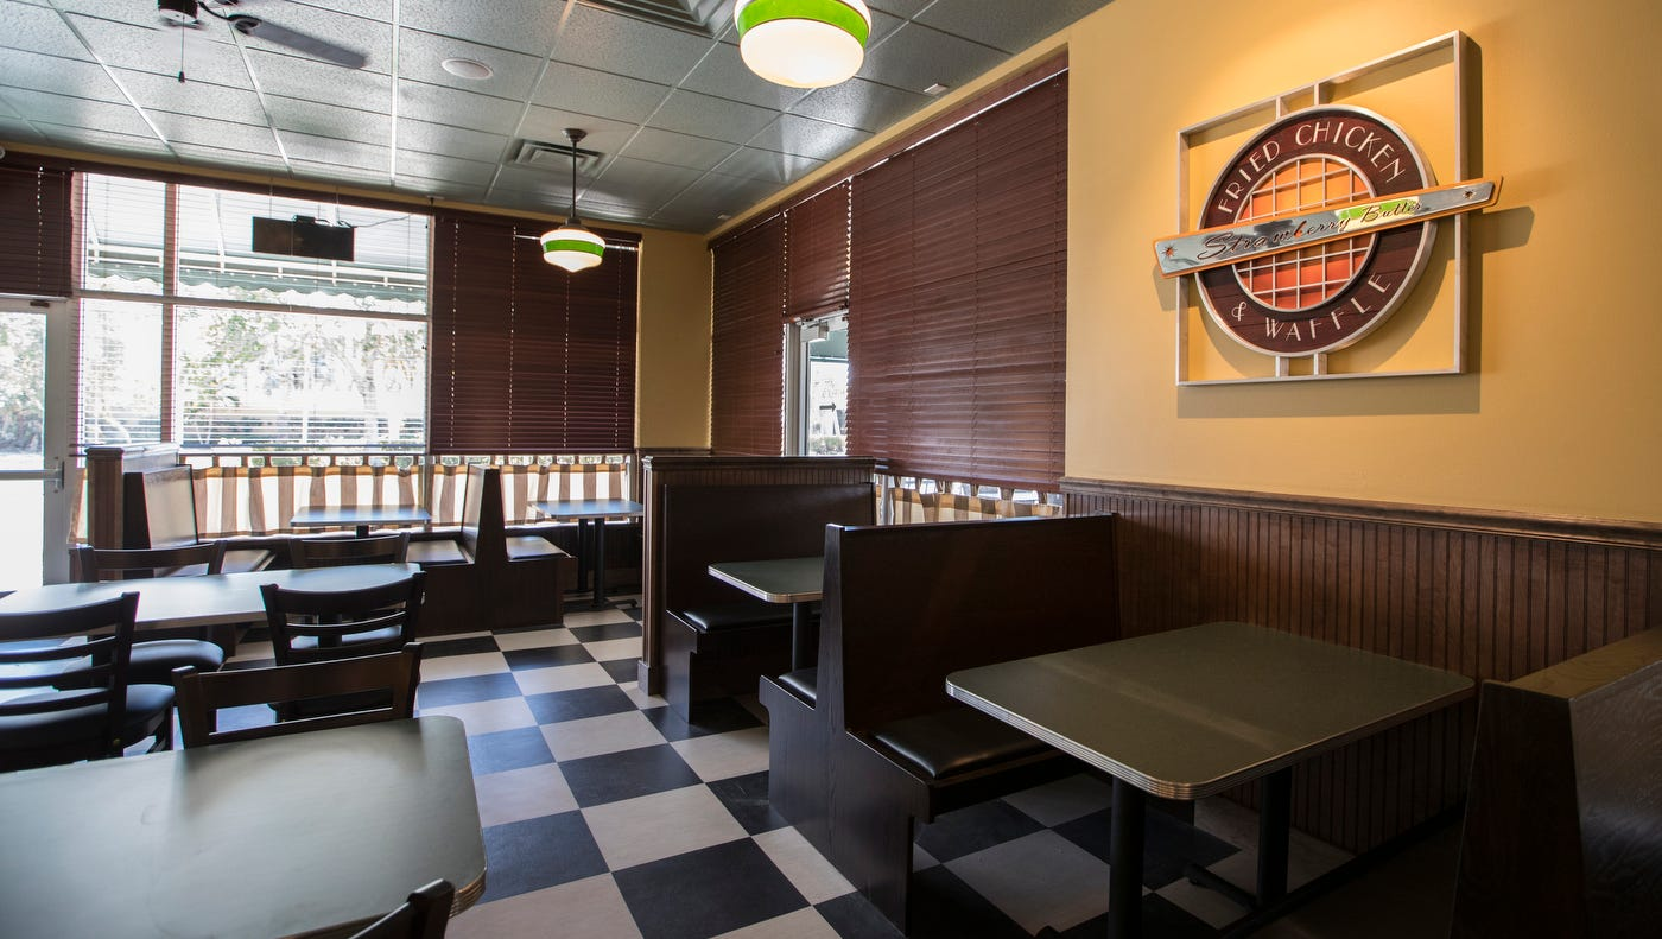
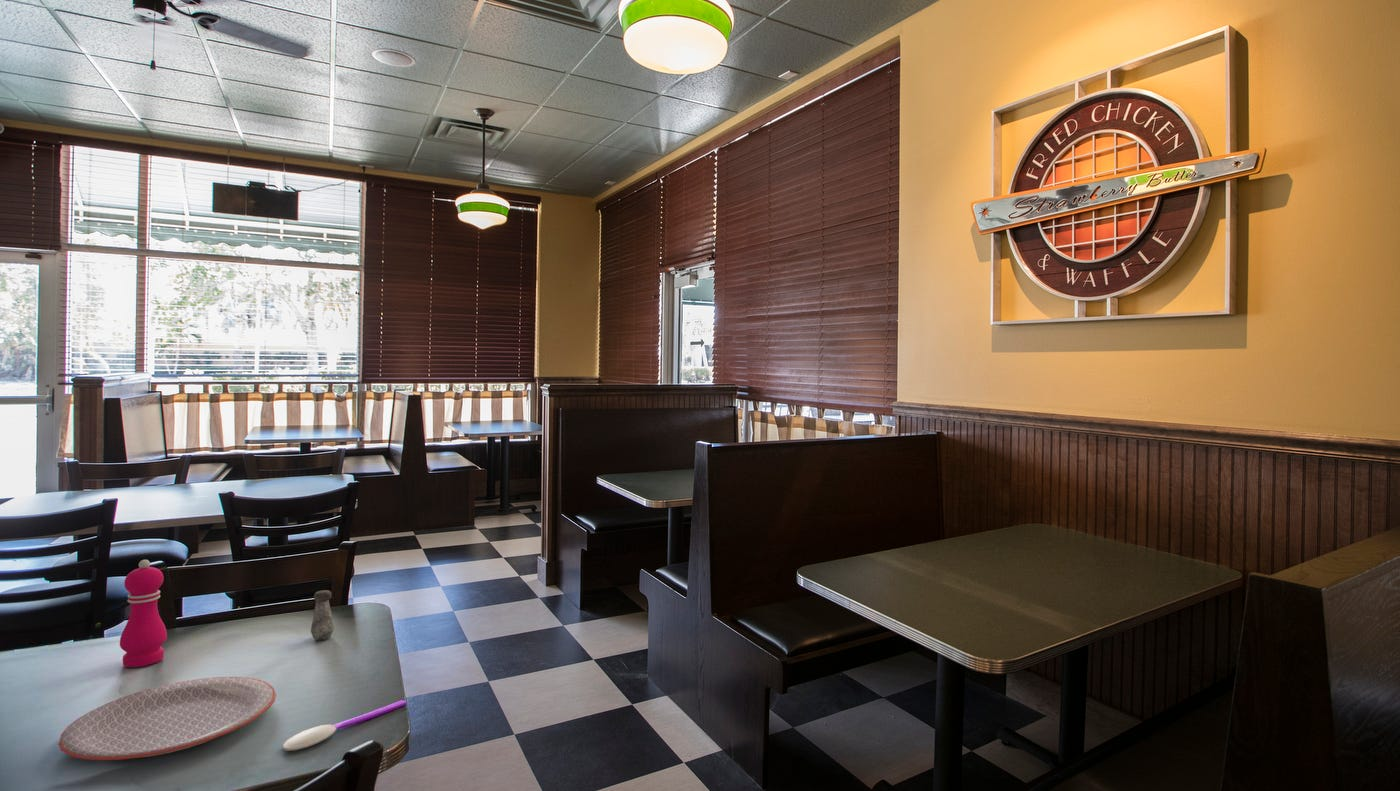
+ plate [57,676,277,761]
+ salt shaker [310,589,335,641]
+ pepper mill [119,559,168,668]
+ spoon [281,699,407,752]
